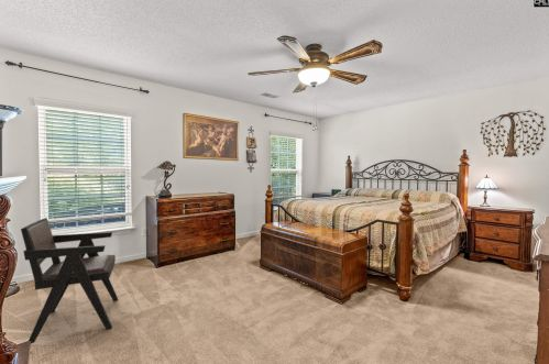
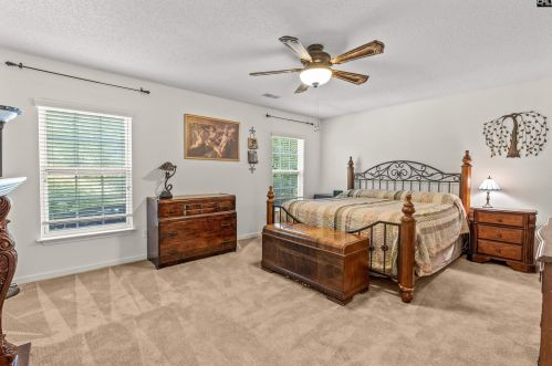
- armchair [20,217,119,344]
